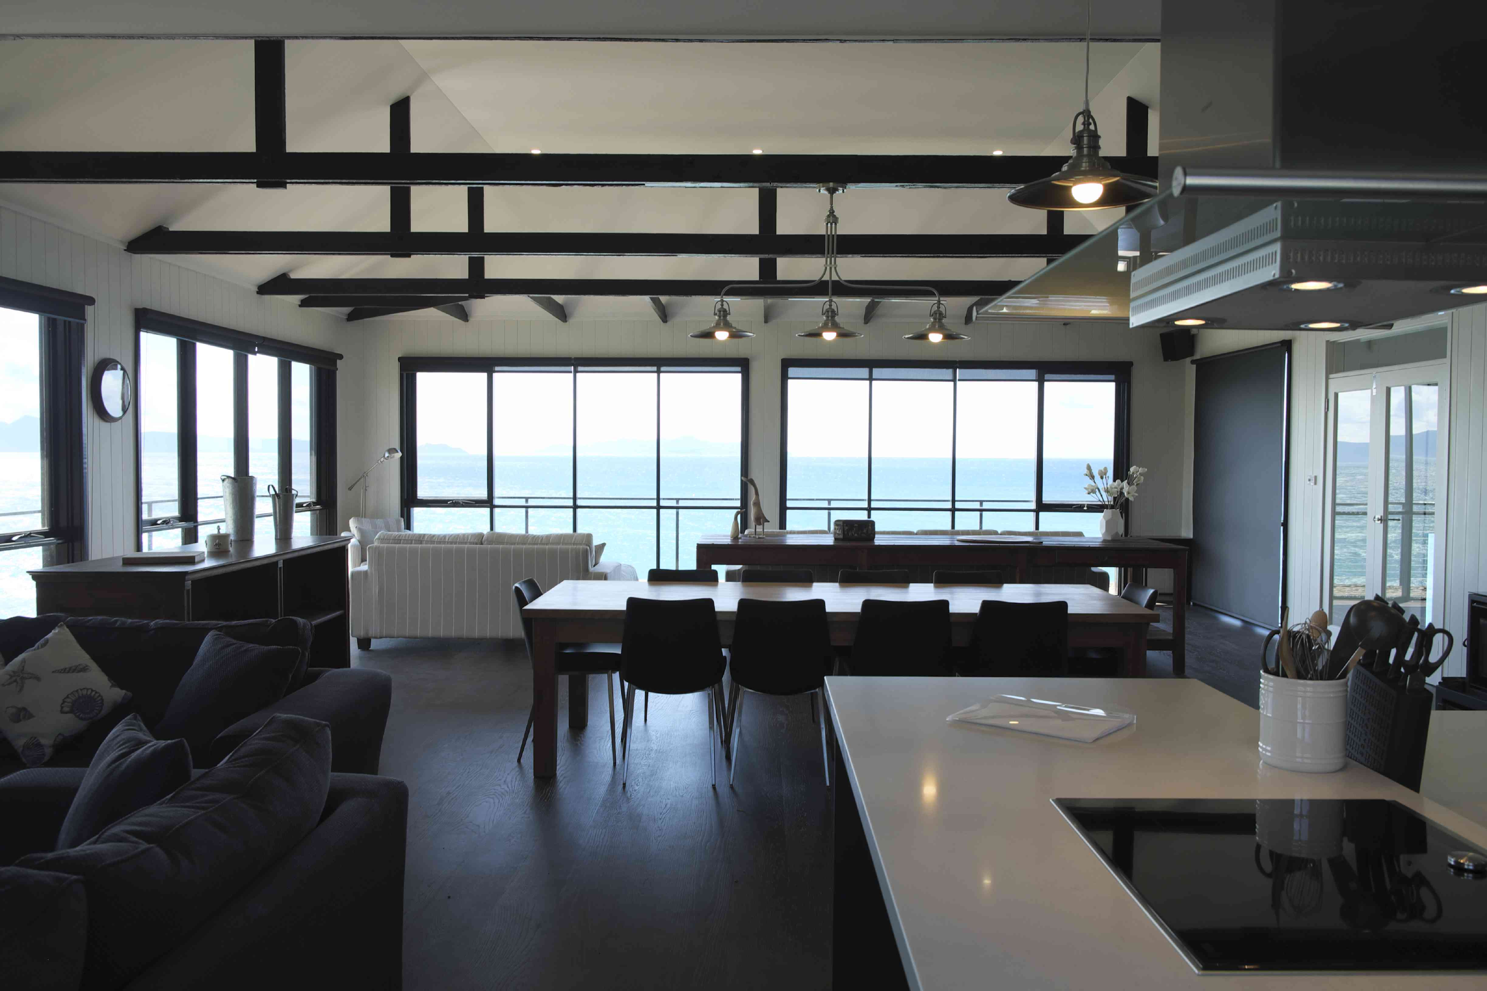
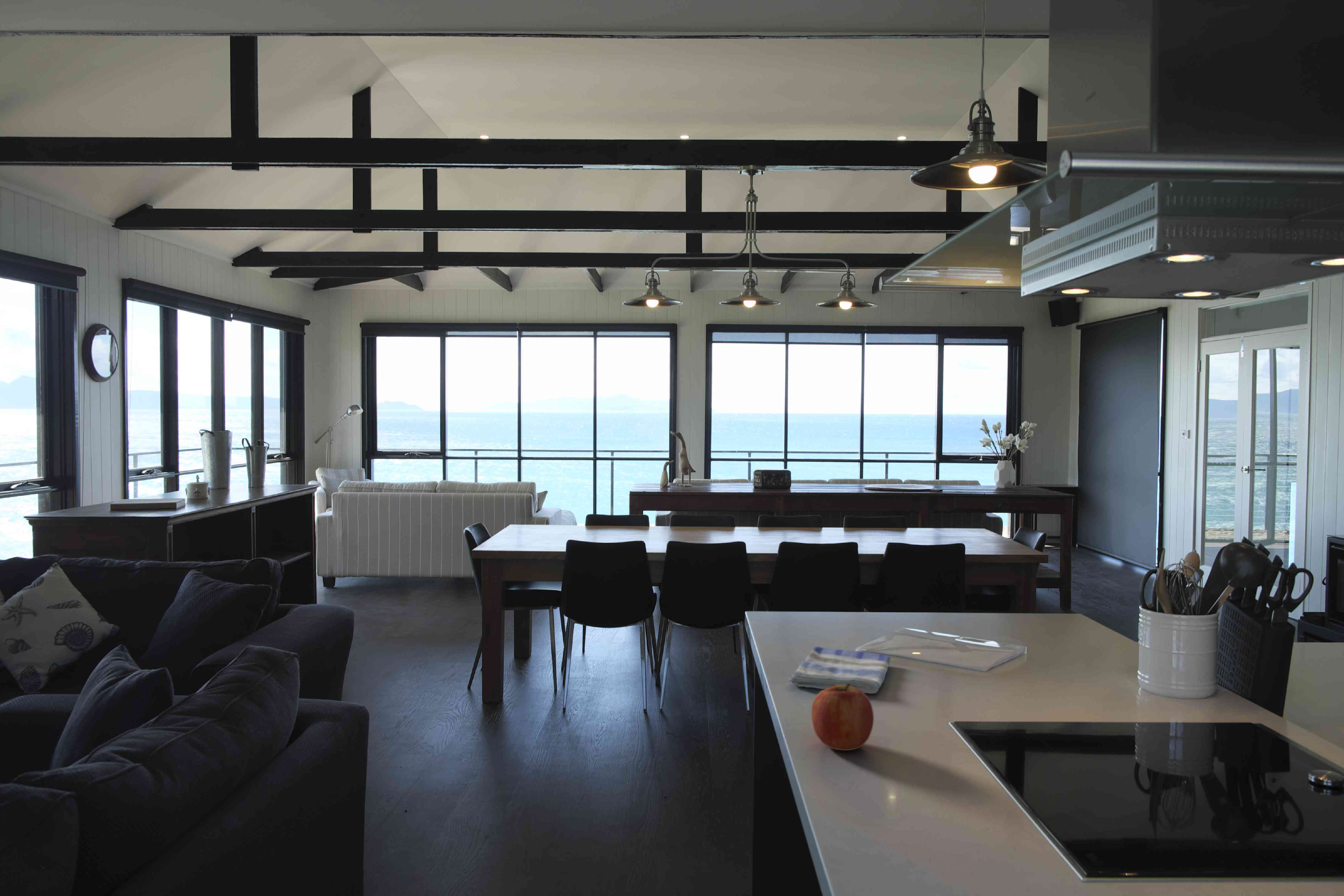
+ dish towel [788,646,891,694]
+ fruit [811,683,874,751]
